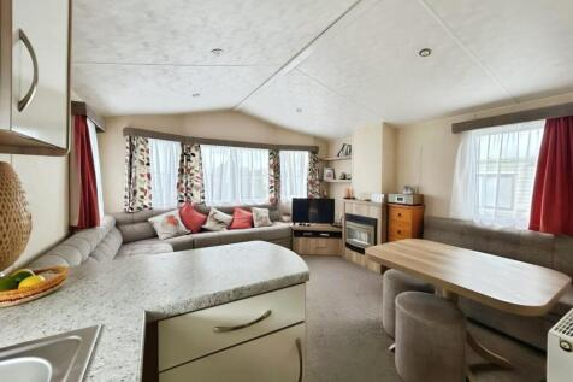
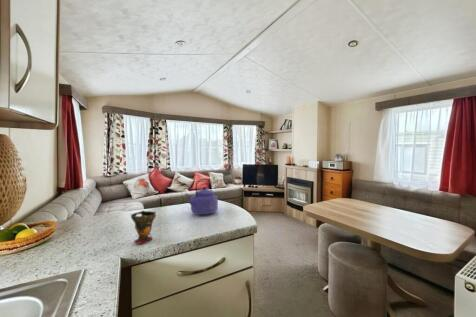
+ cup [130,210,157,245]
+ kettle [184,178,219,216]
